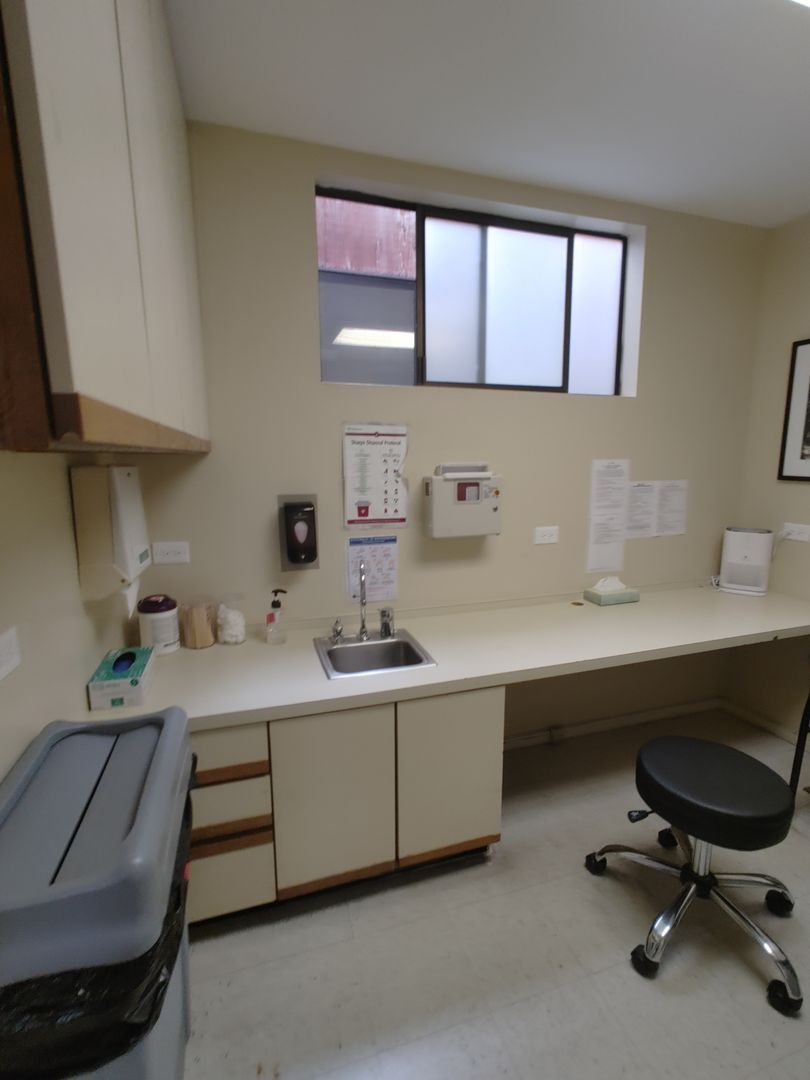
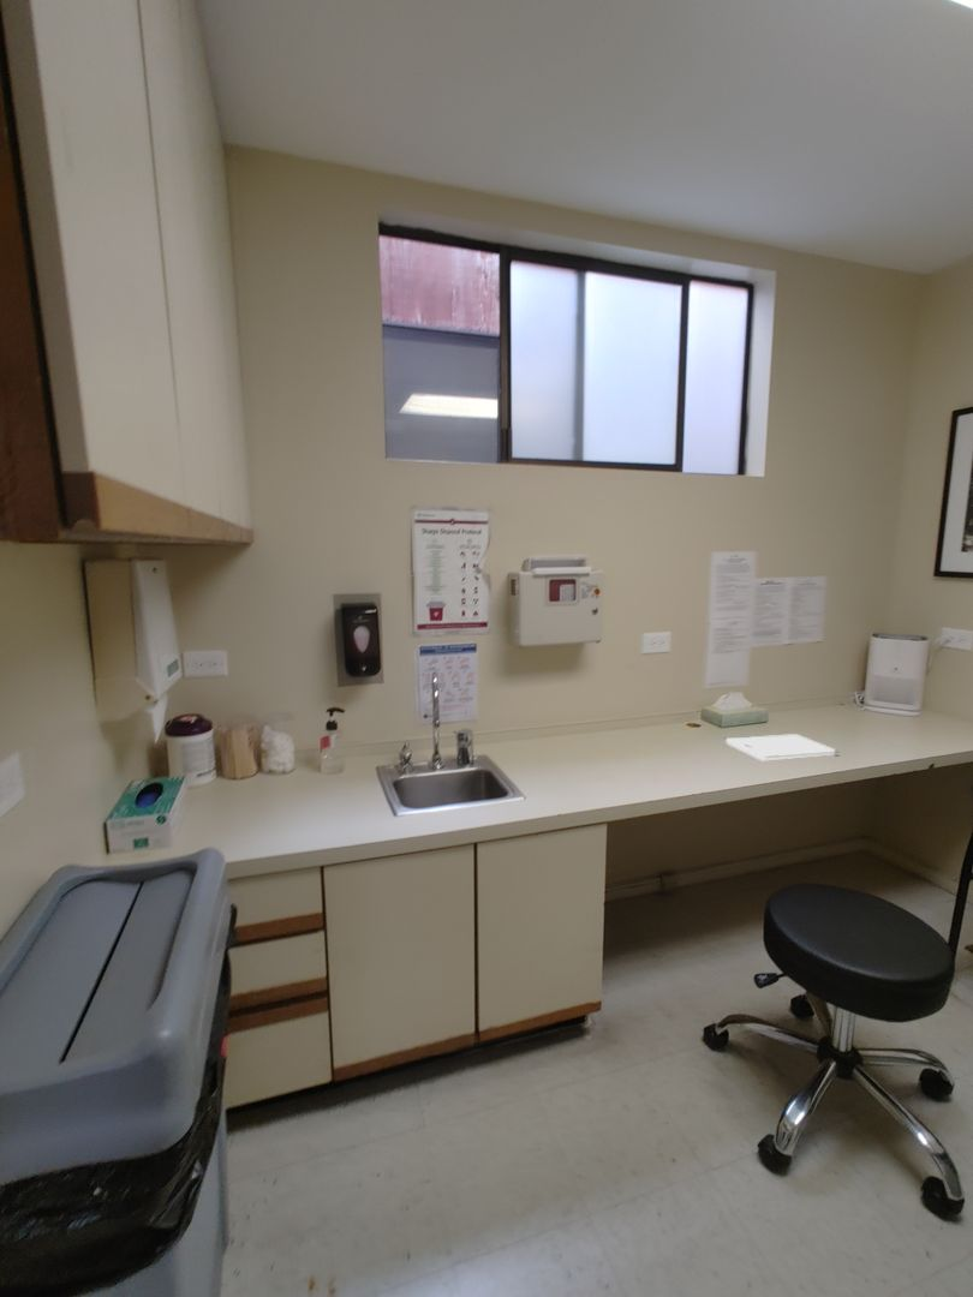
+ clipboard [724,733,841,763]
